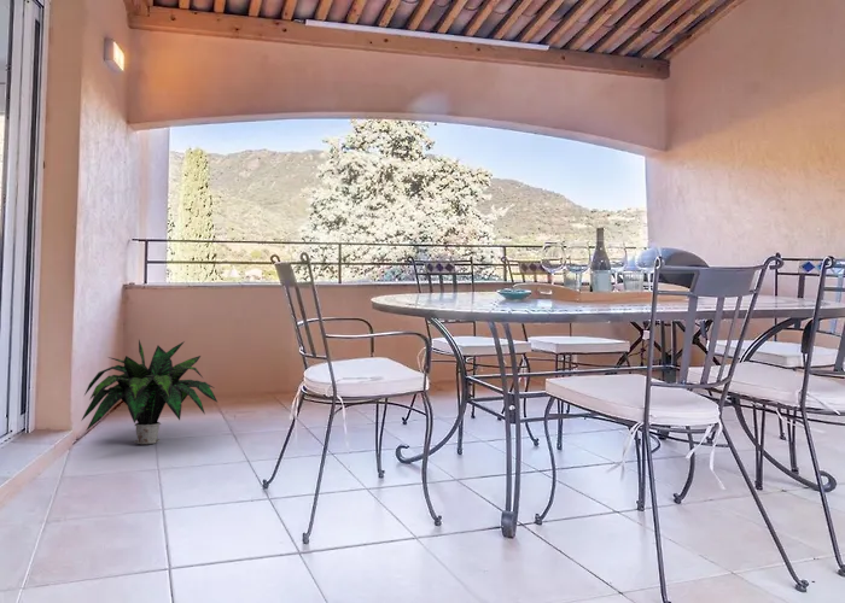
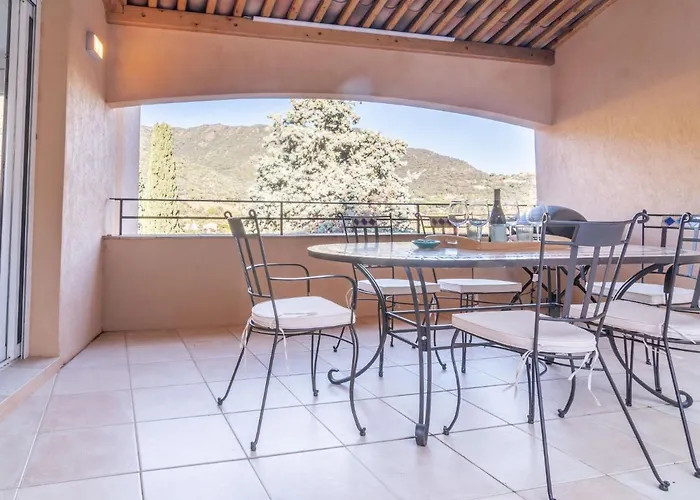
- potted plant [80,339,218,445]
